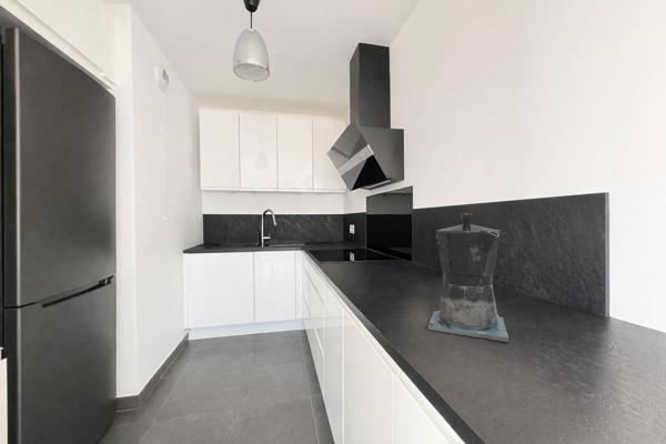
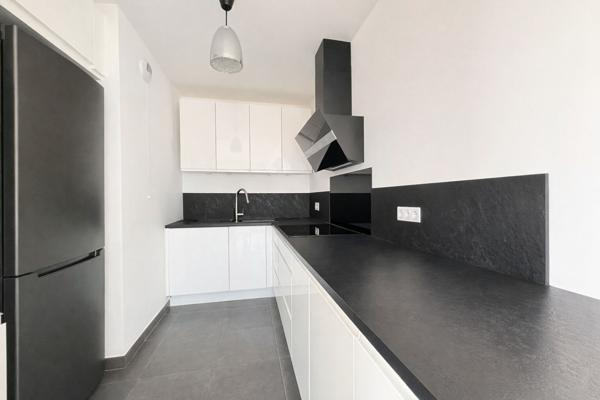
- coffee maker [427,212,509,343]
